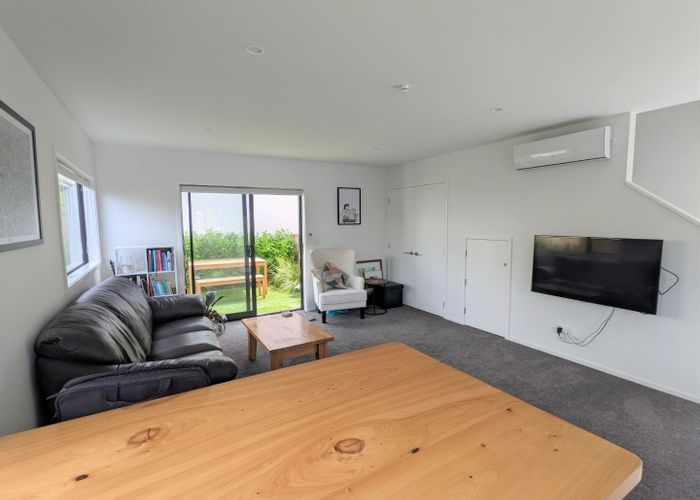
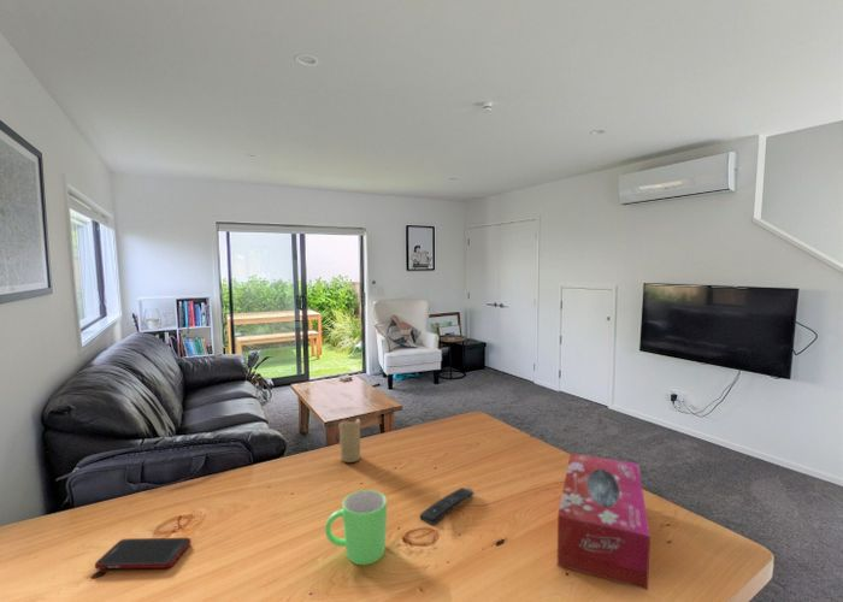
+ mug [324,489,388,566]
+ cell phone [94,537,193,569]
+ candle [337,418,361,464]
+ remote control [419,486,474,526]
+ tissue box [556,452,652,591]
